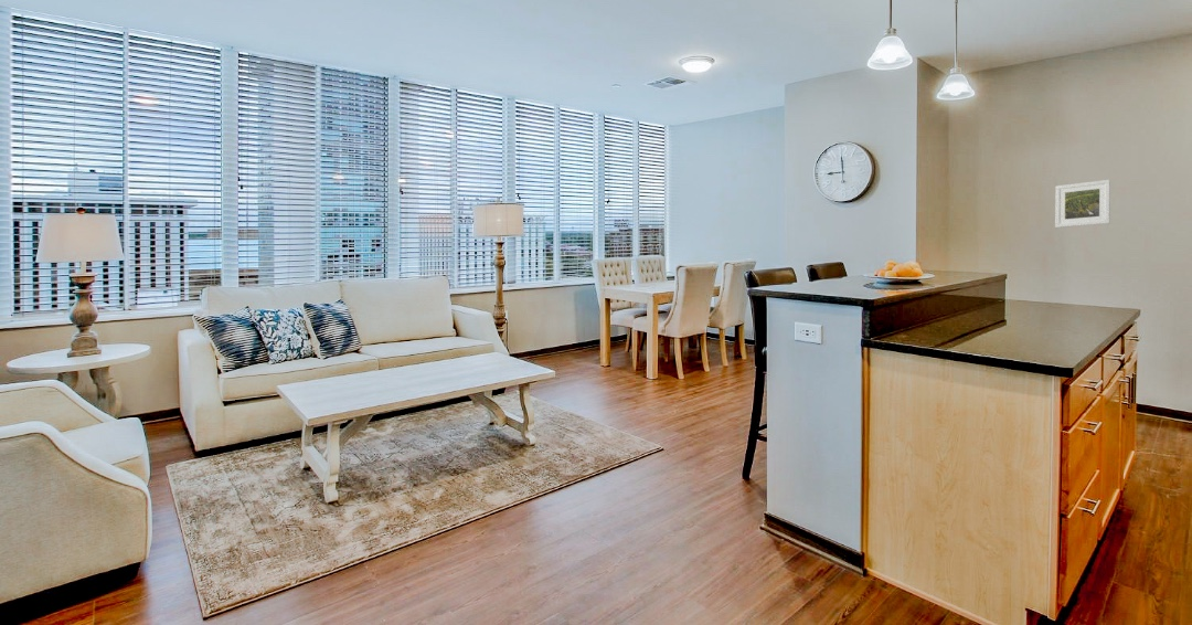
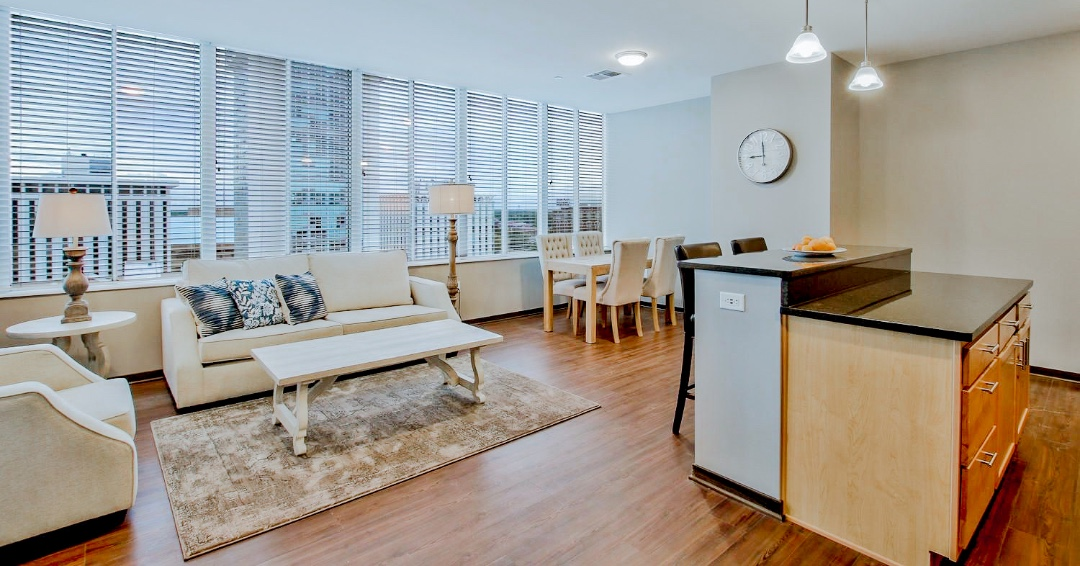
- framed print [1054,179,1111,229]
